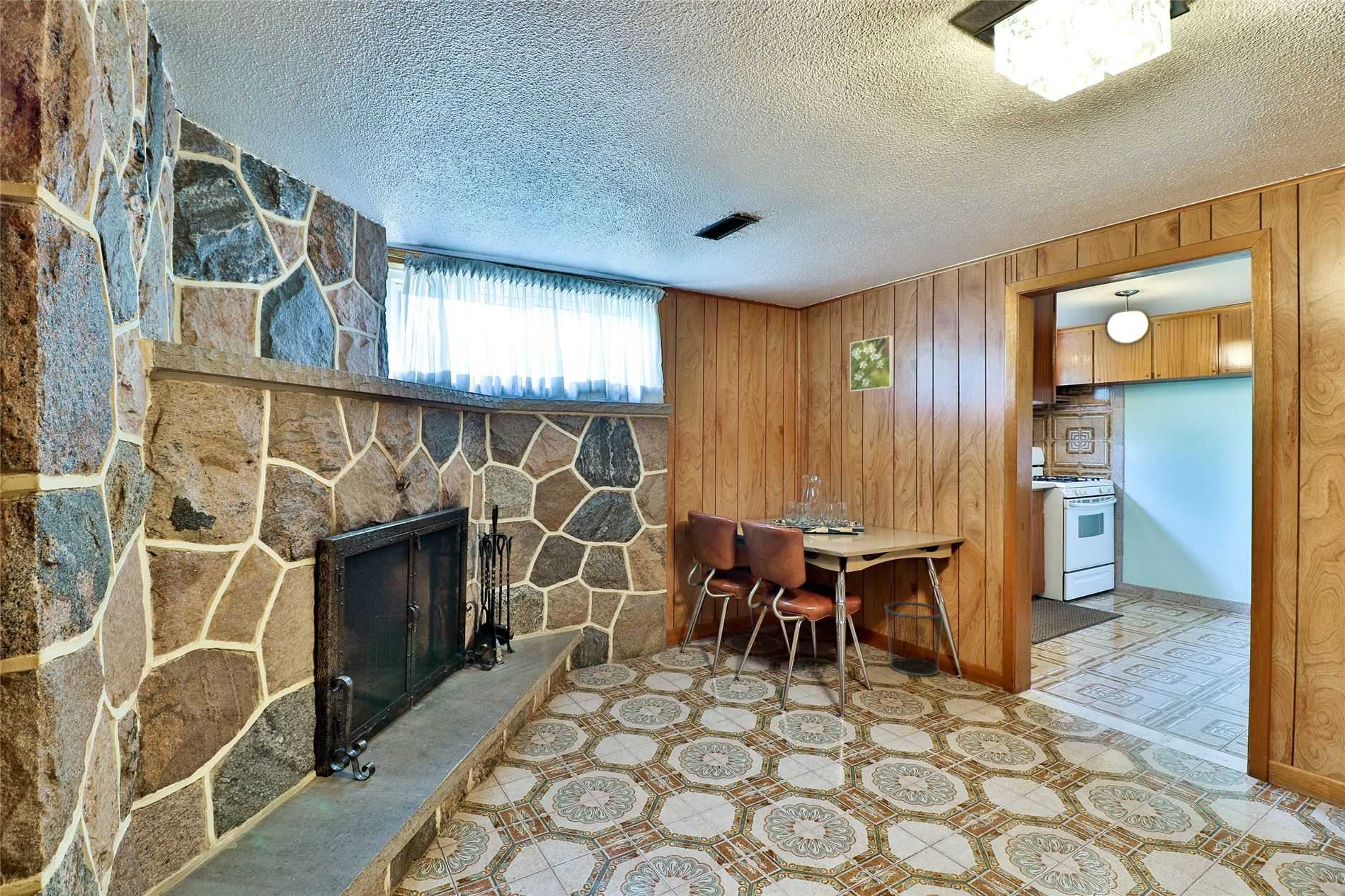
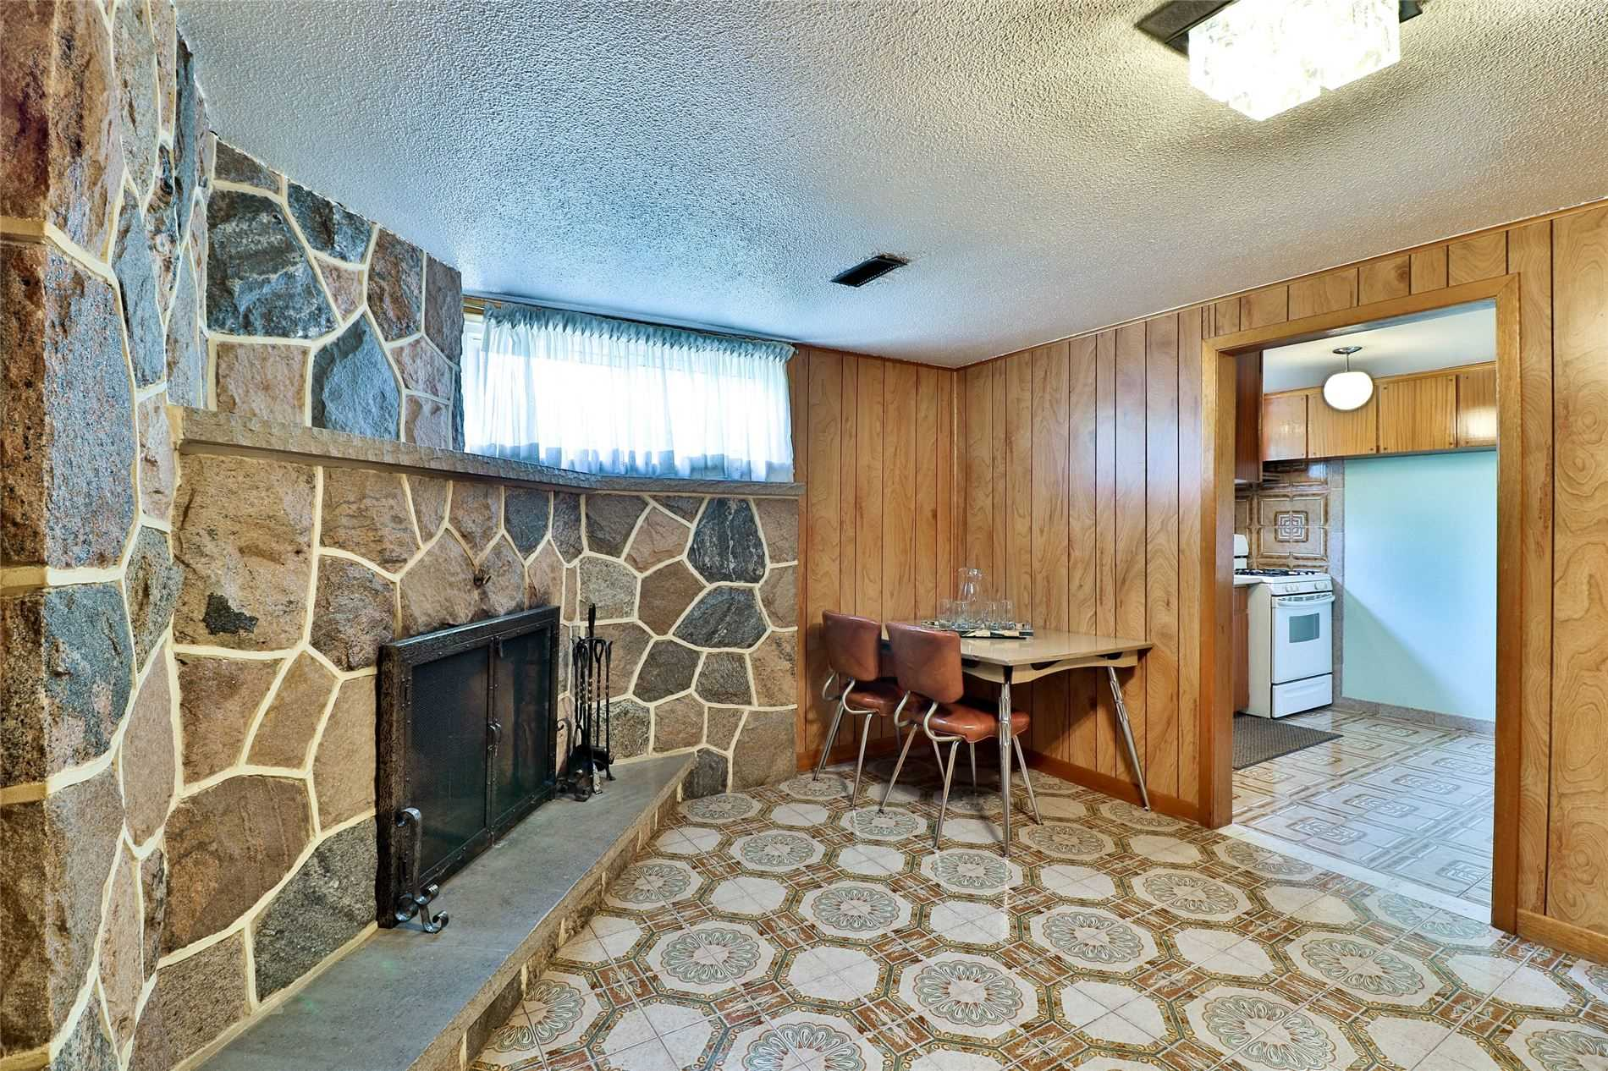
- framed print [849,335,894,392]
- waste bin [884,601,943,677]
